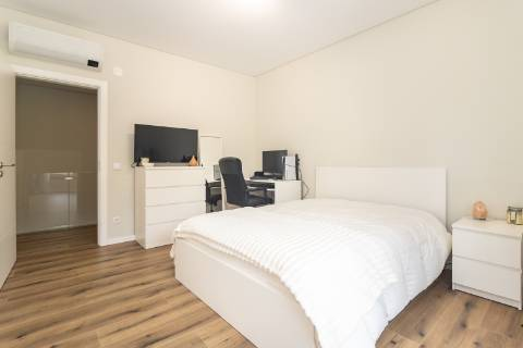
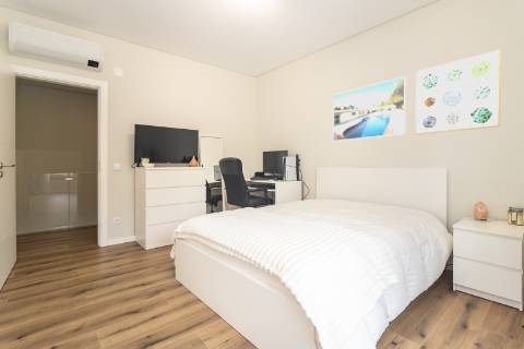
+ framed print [332,75,407,143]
+ wall art [415,48,502,135]
